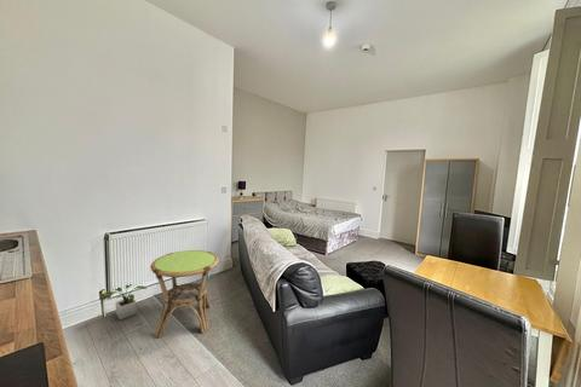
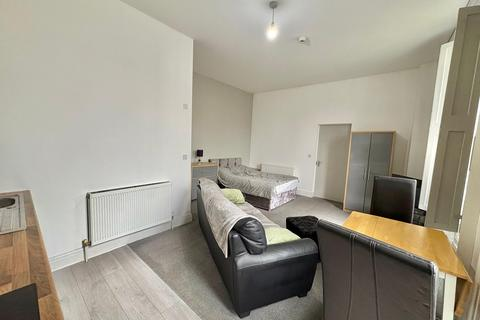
- potted plant [102,284,148,320]
- side table [149,249,220,339]
